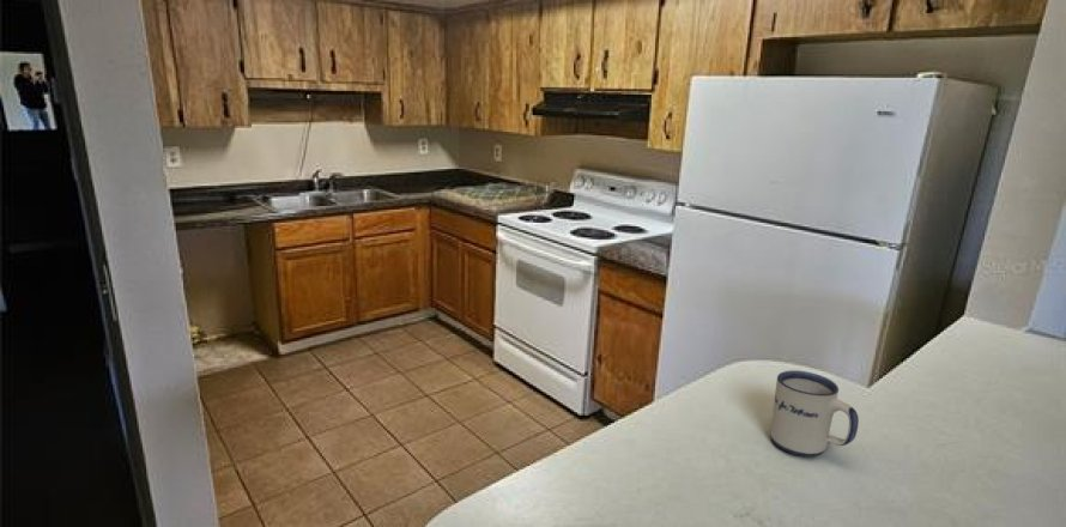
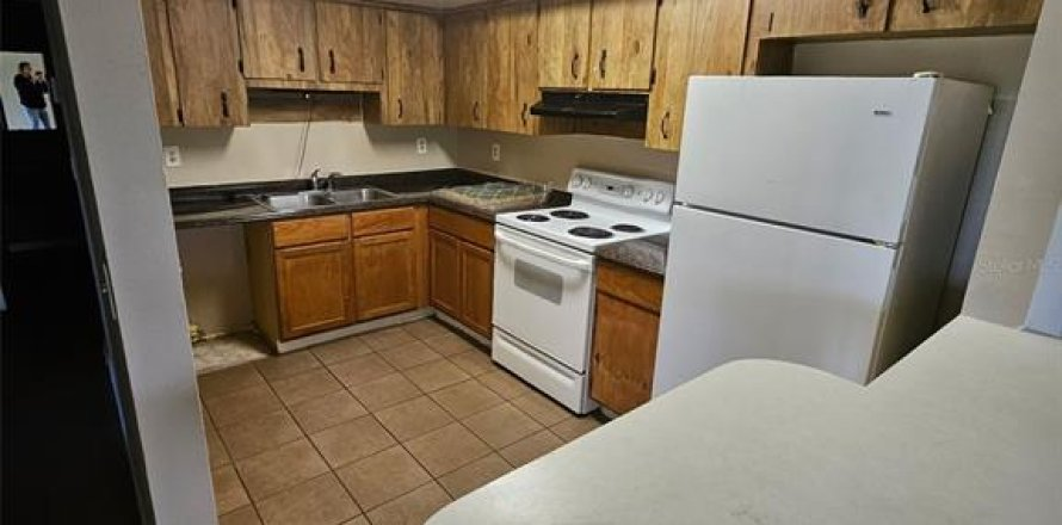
- mug [770,369,860,459]
